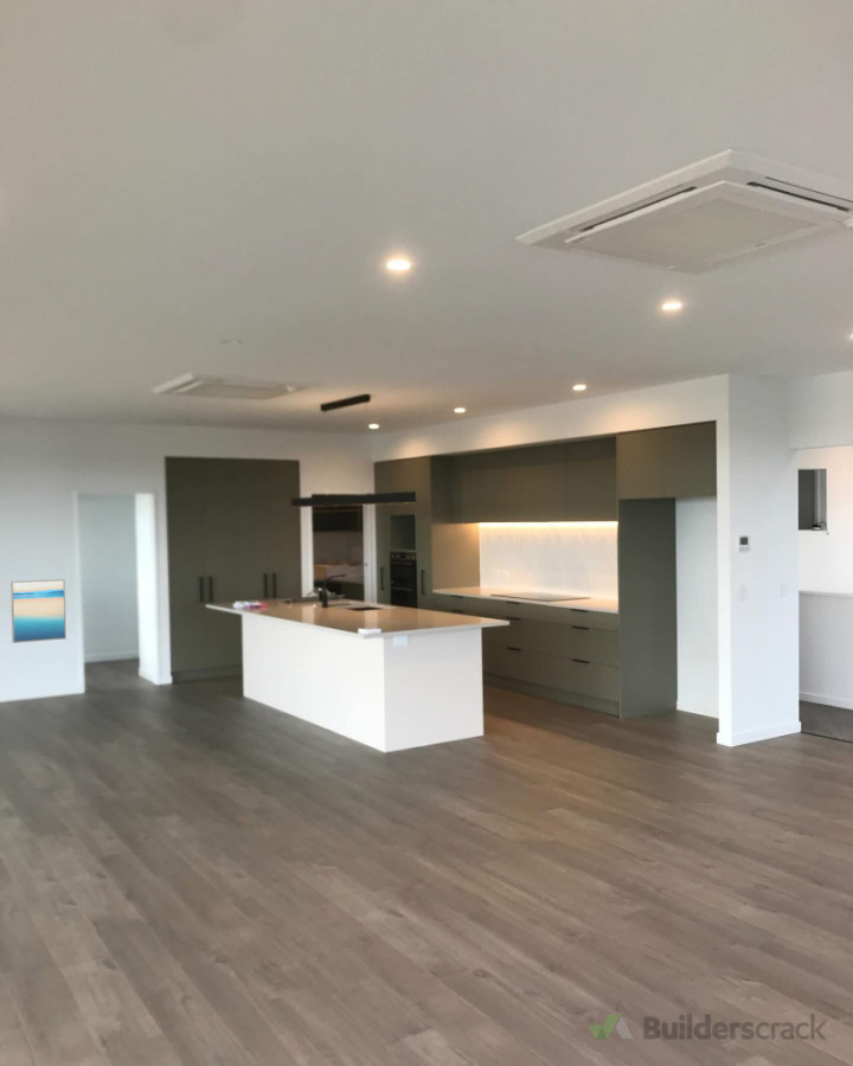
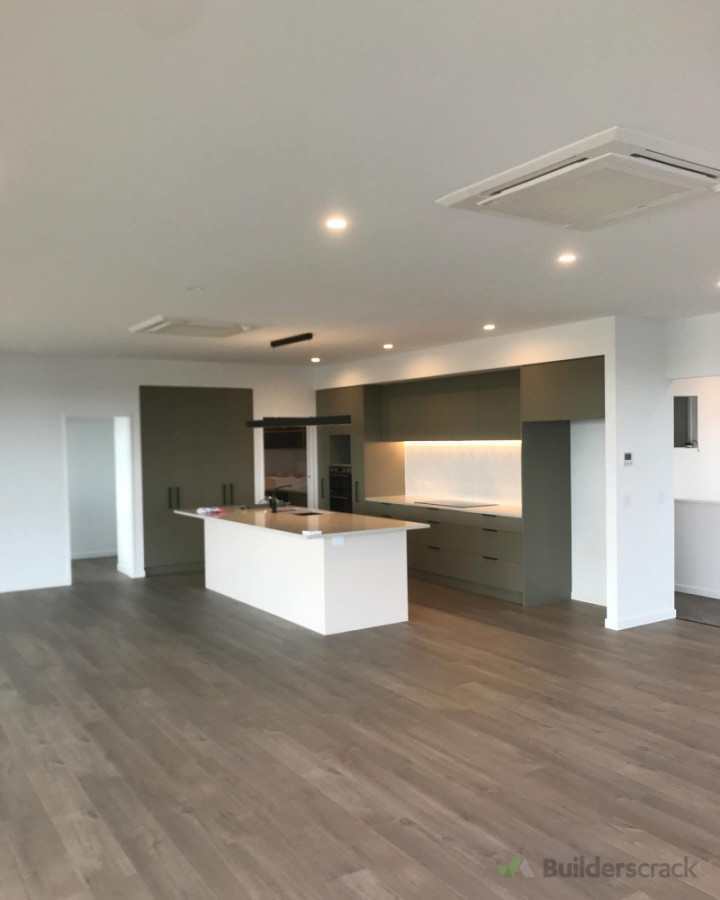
- wall art [9,578,68,644]
